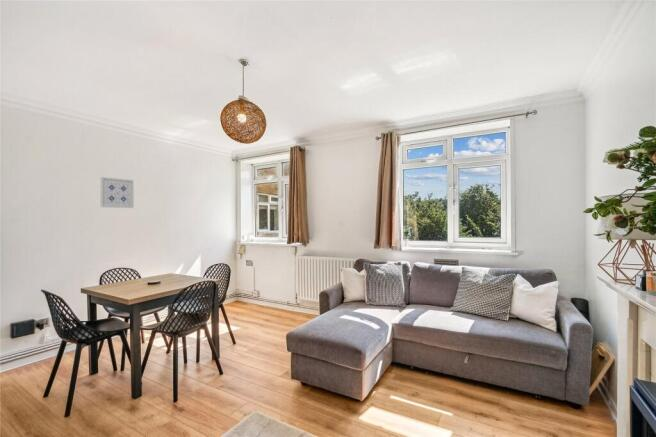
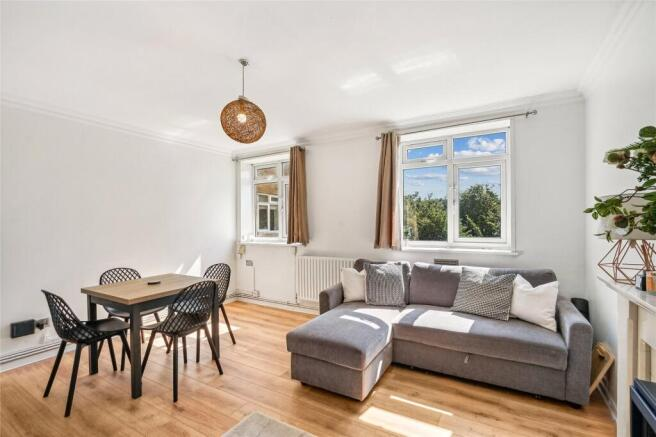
- wall art [99,176,135,209]
